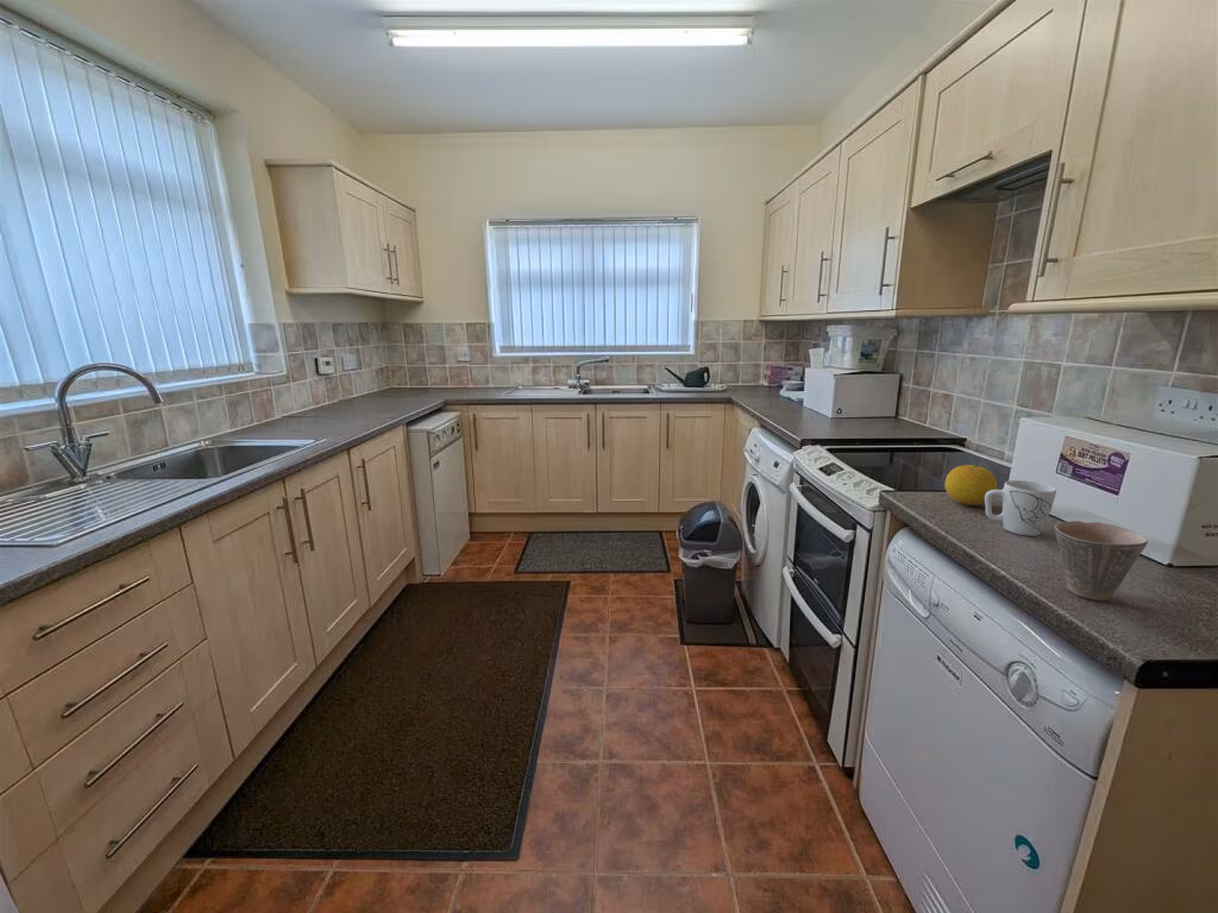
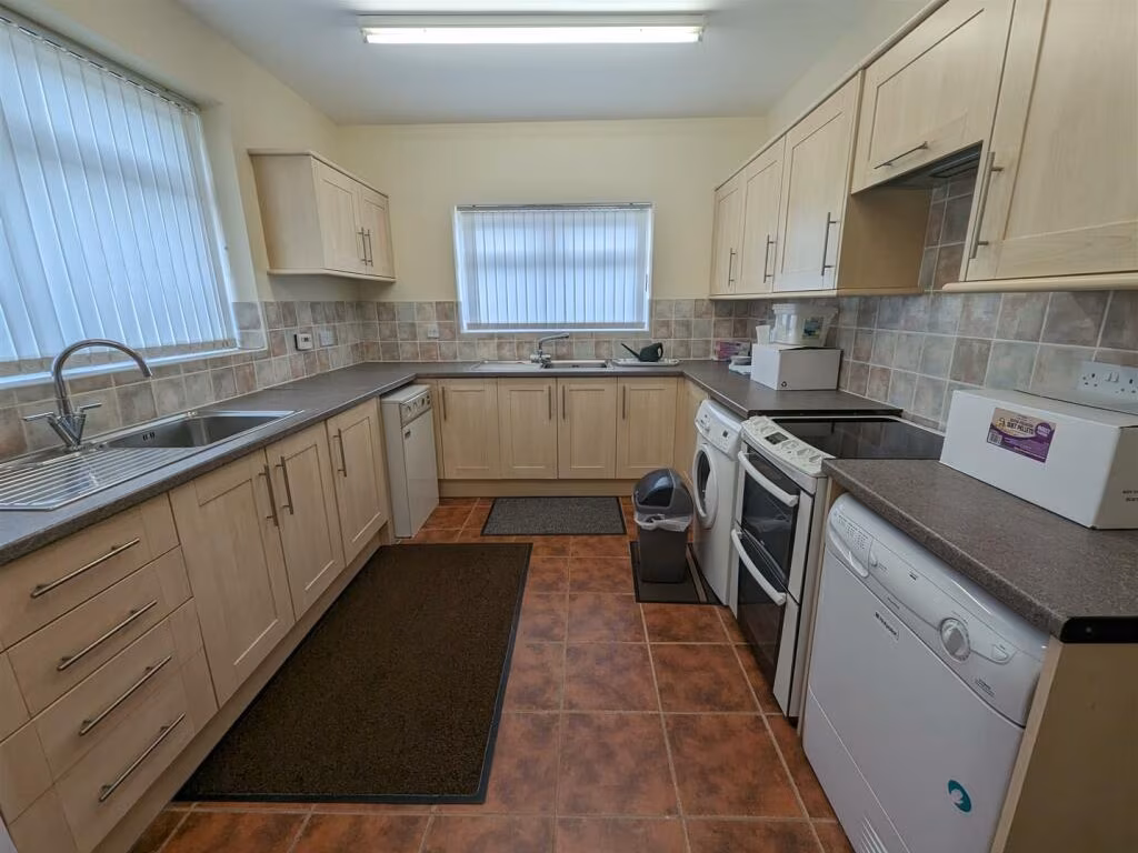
- mug [984,479,1057,537]
- cup [1054,520,1149,602]
- fruit [943,464,998,506]
